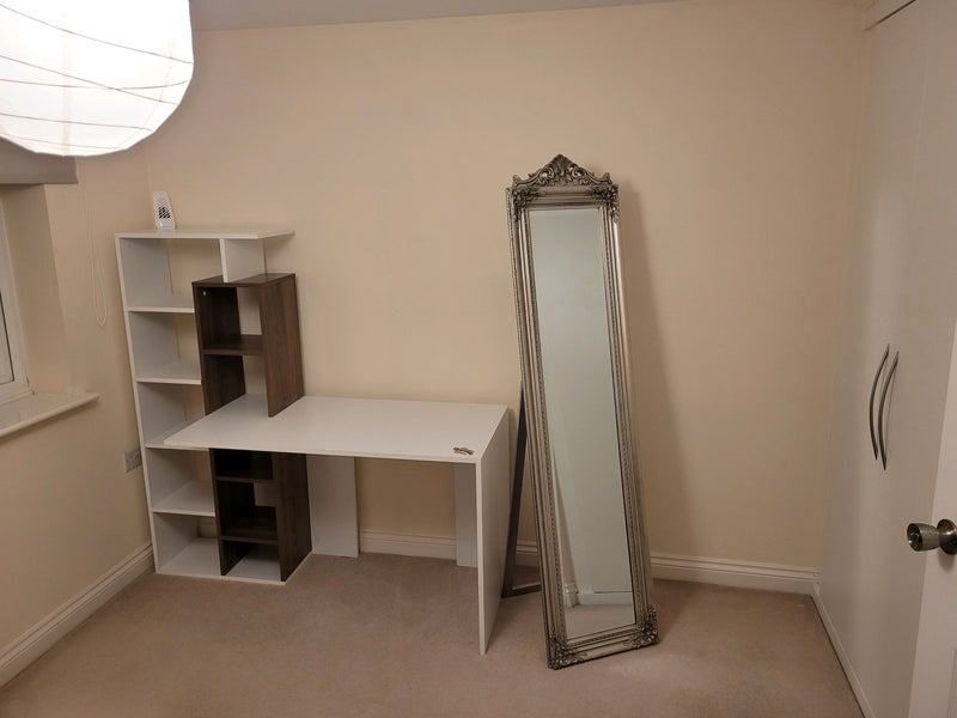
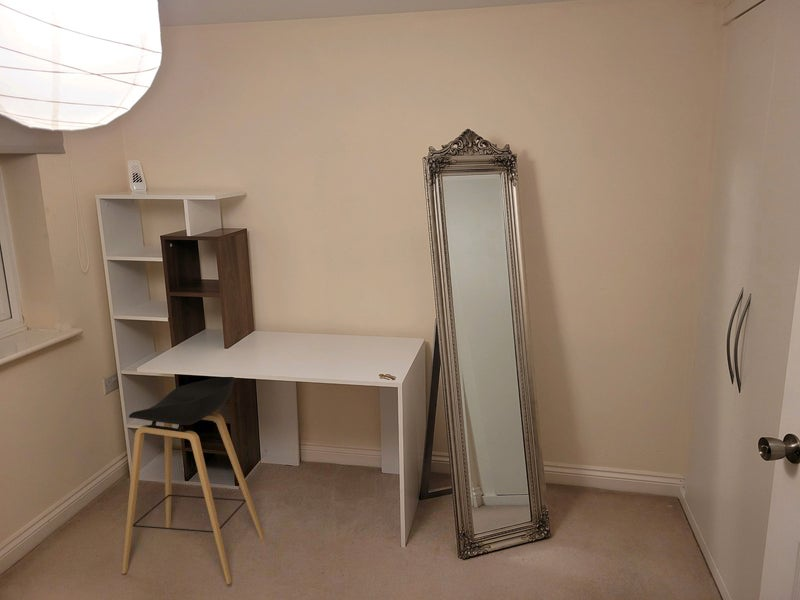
+ stool [121,376,265,585]
